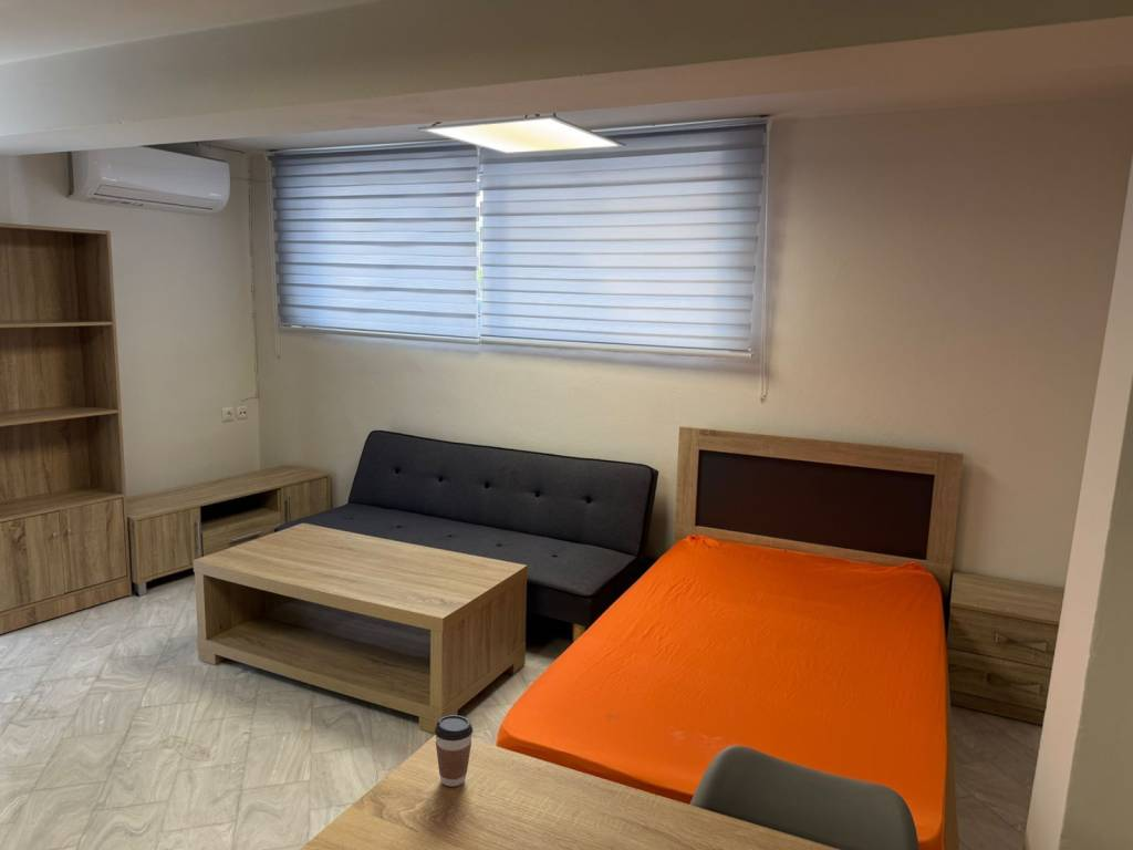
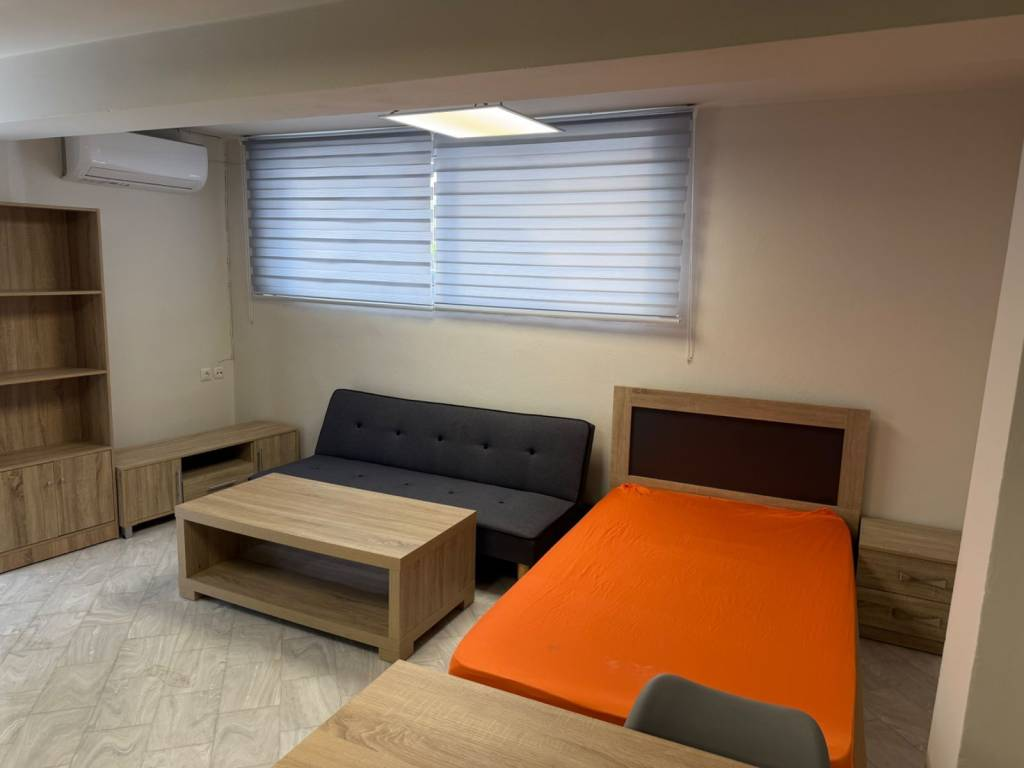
- coffee cup [434,714,475,788]
